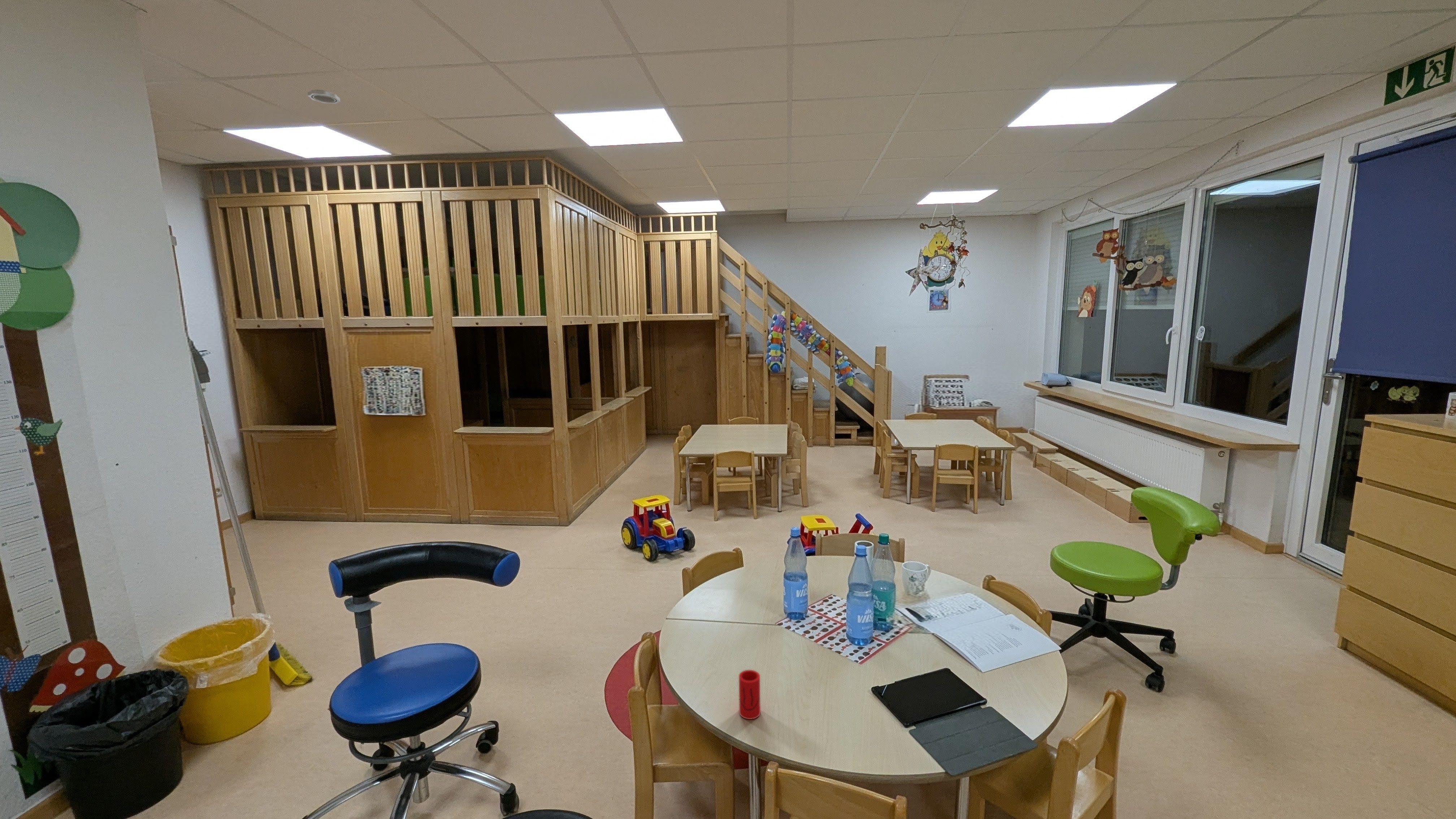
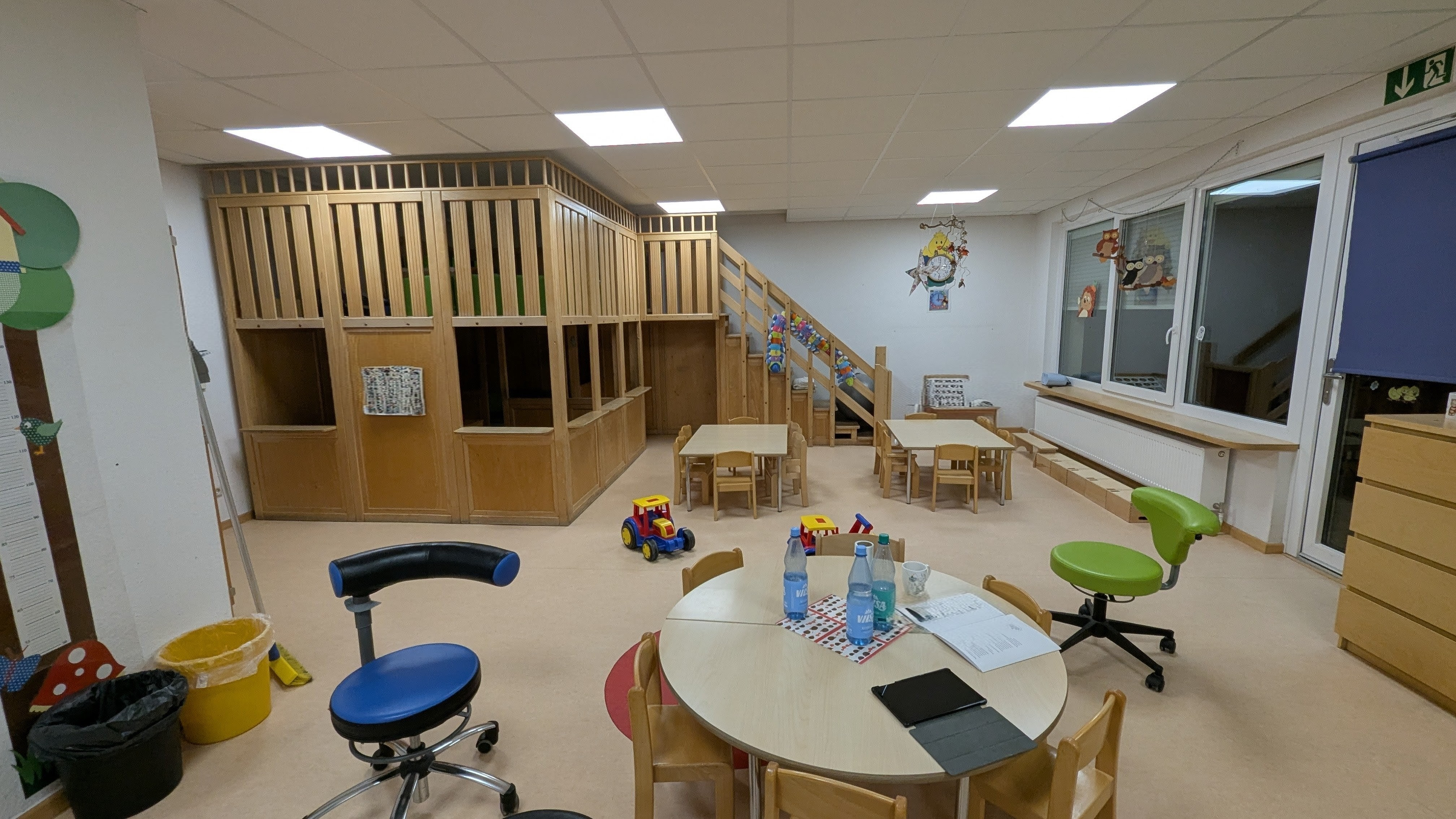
- smoke detector [307,89,341,104]
- cup [738,670,761,720]
